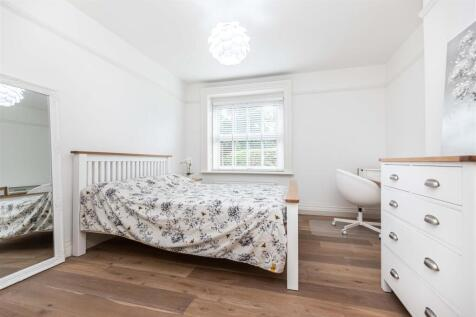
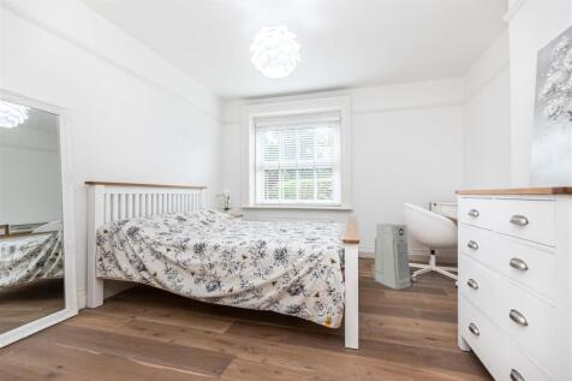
+ air purifier [374,222,412,291]
